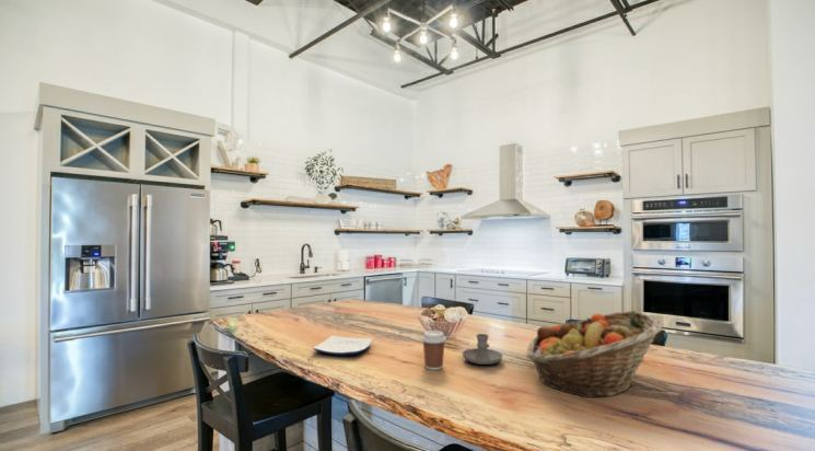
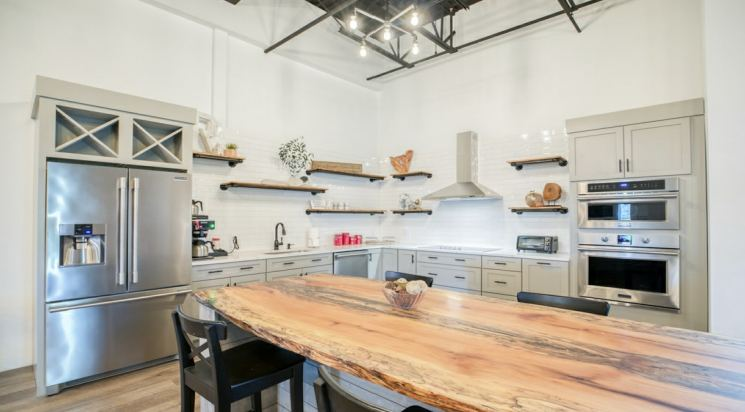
- fruit basket [526,310,664,398]
- plate [312,335,374,356]
- coffee cup [420,329,447,371]
- candle holder [462,333,503,366]
